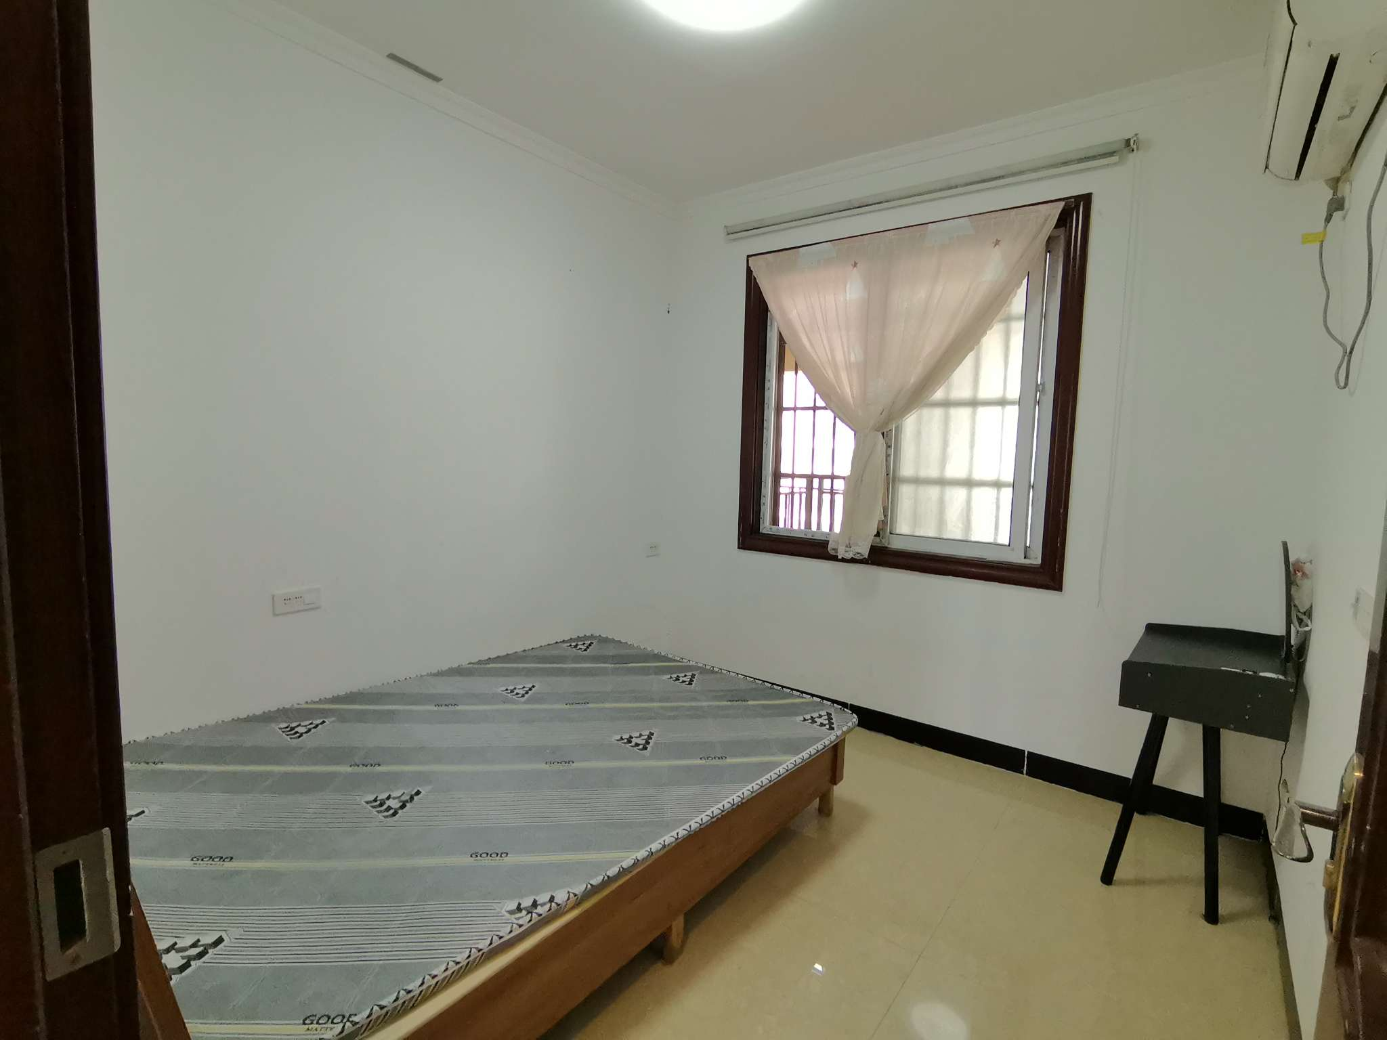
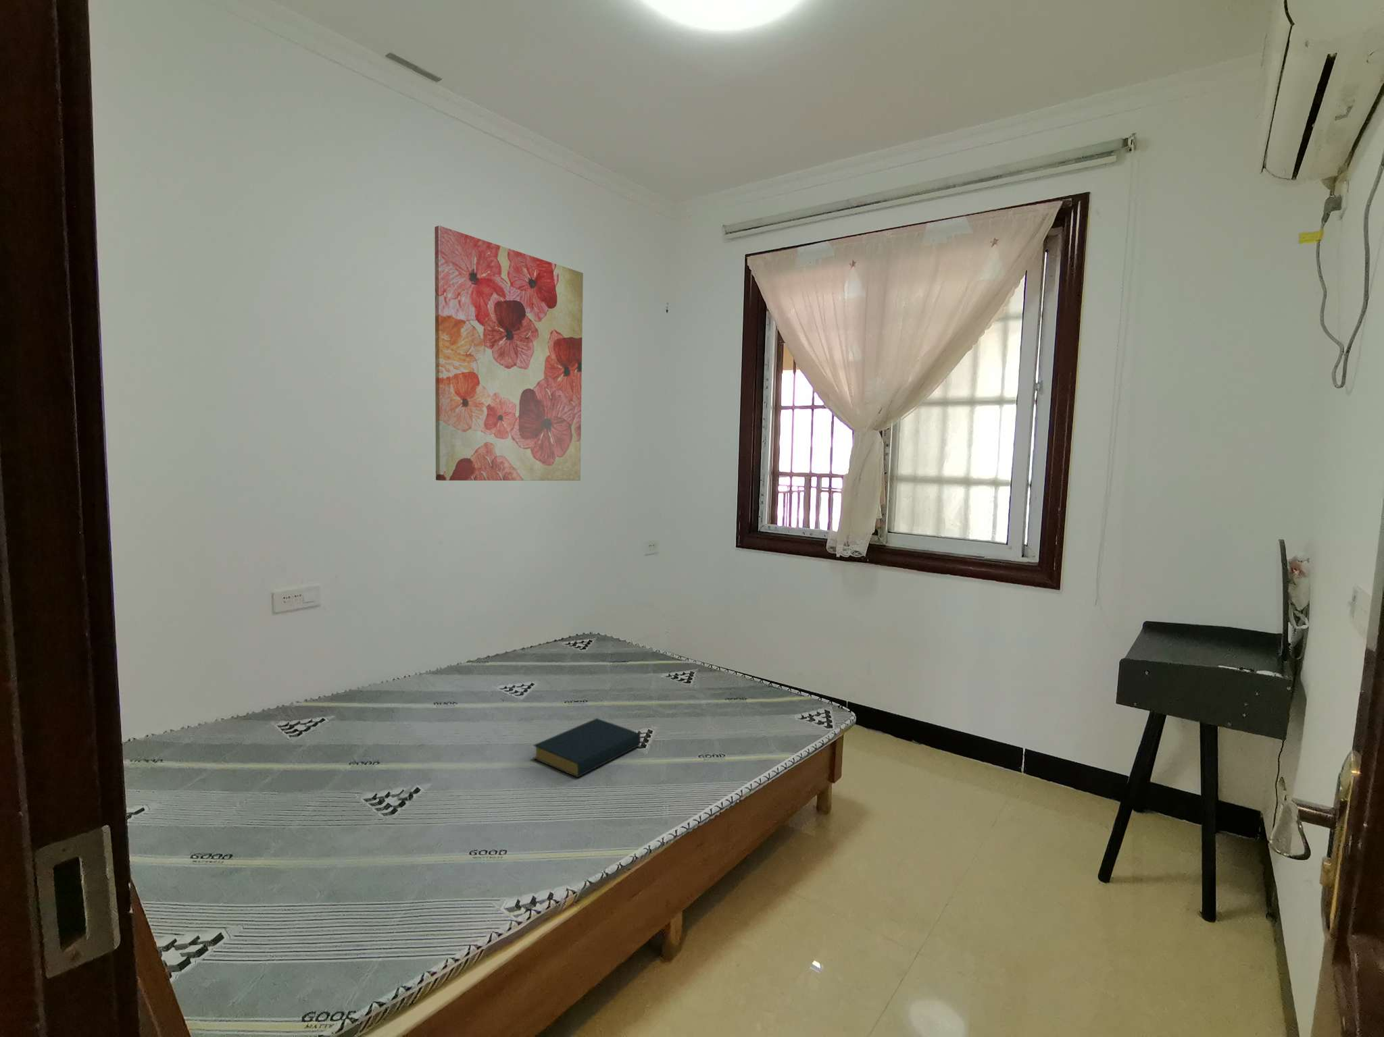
+ hardback book [533,718,641,778]
+ wall art [434,224,584,481]
